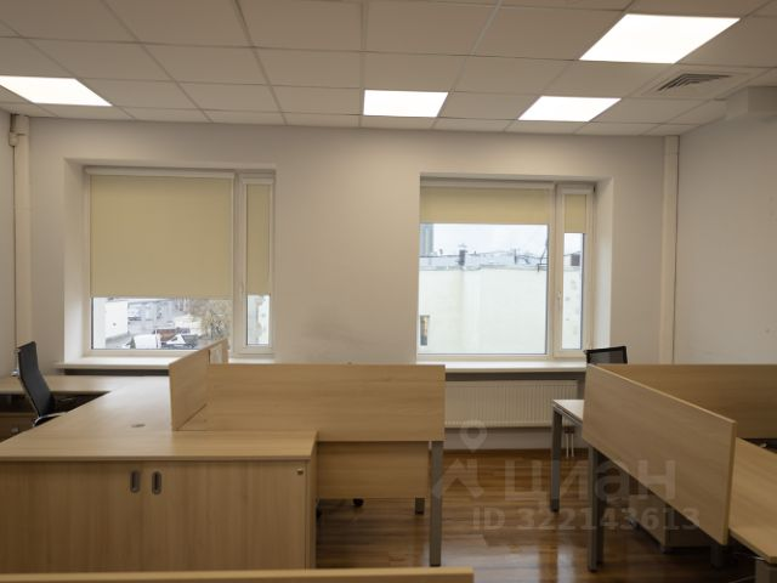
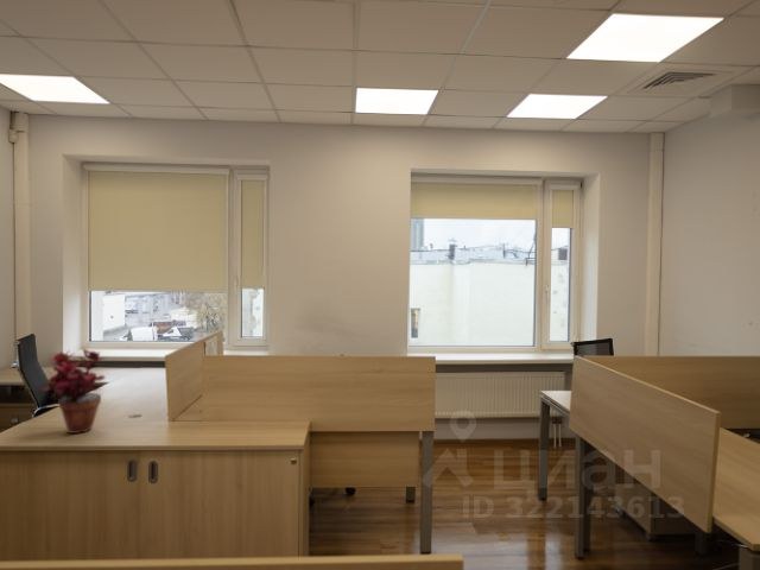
+ potted plant [40,348,109,435]
